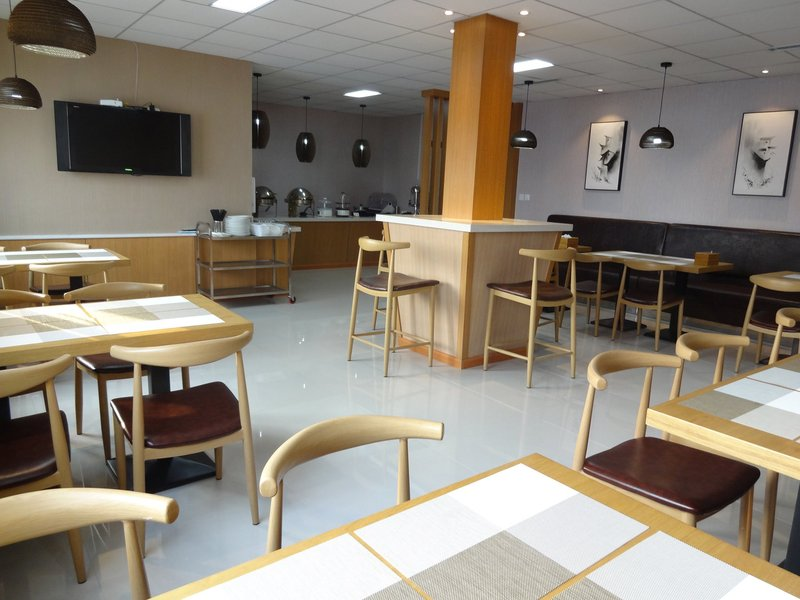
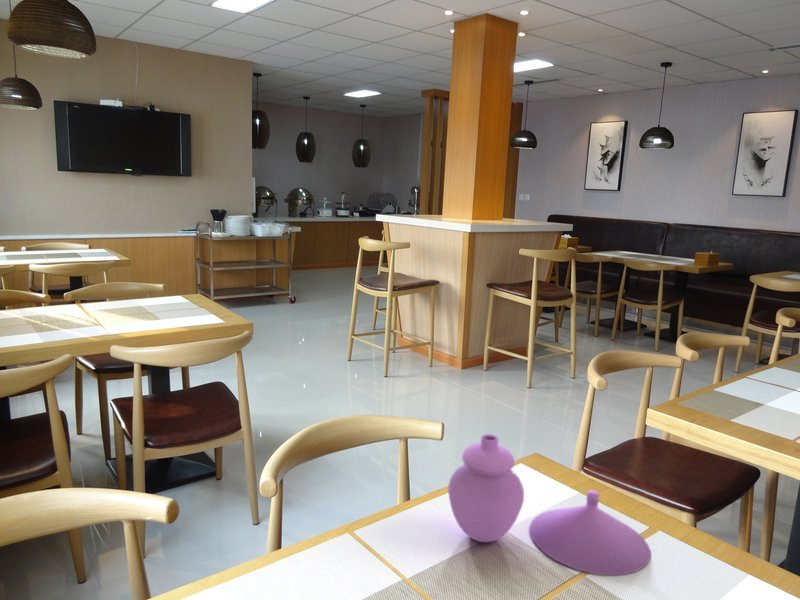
+ decorative vase [447,433,651,577]
